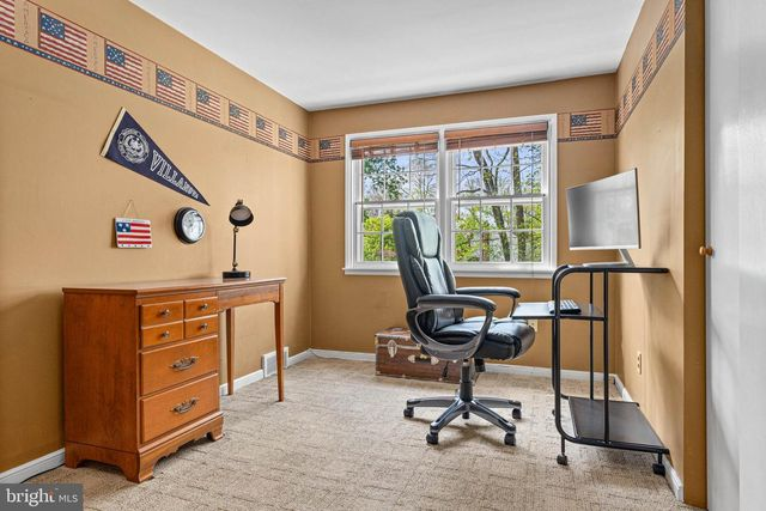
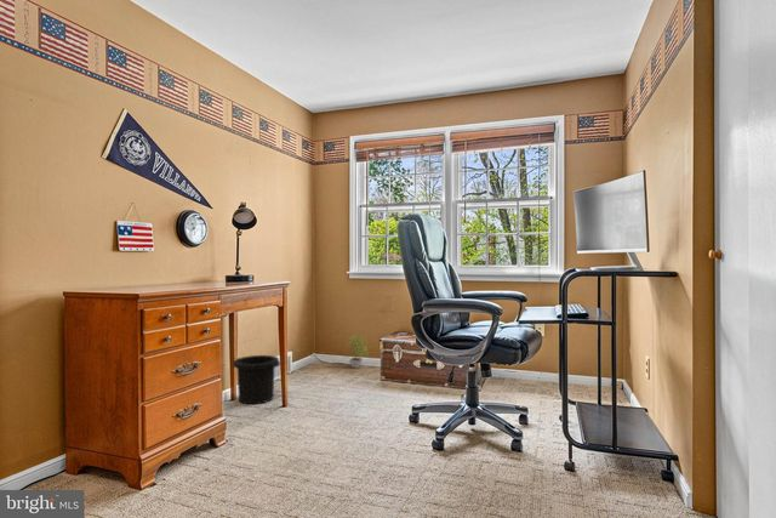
+ potted plant [344,330,373,369]
+ trash can [232,354,281,405]
